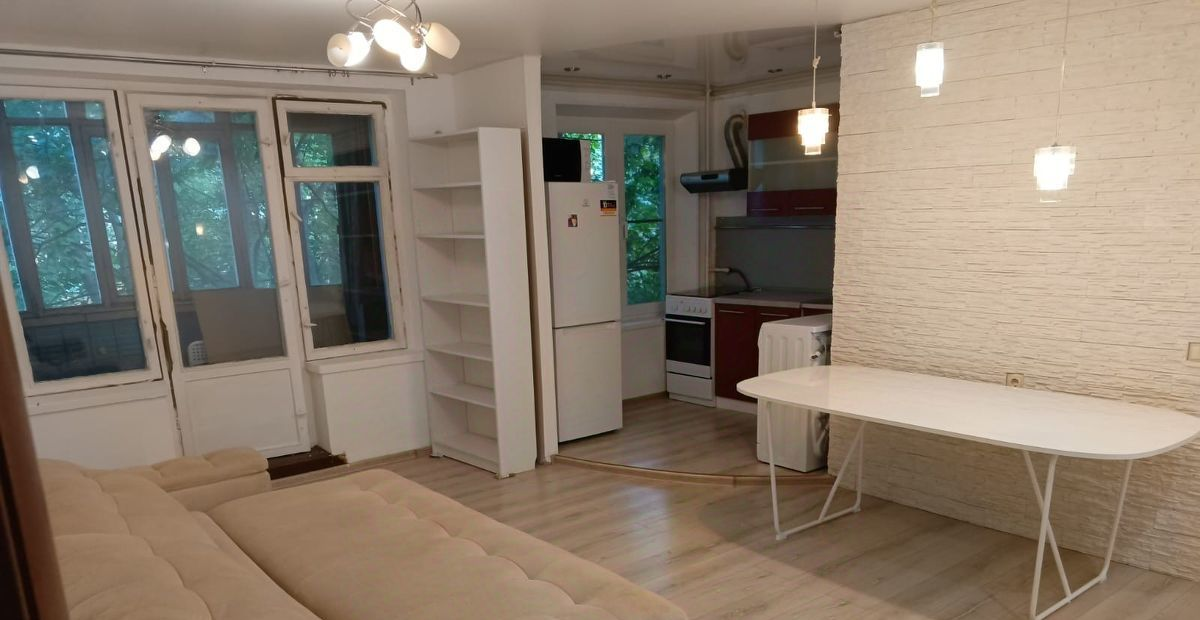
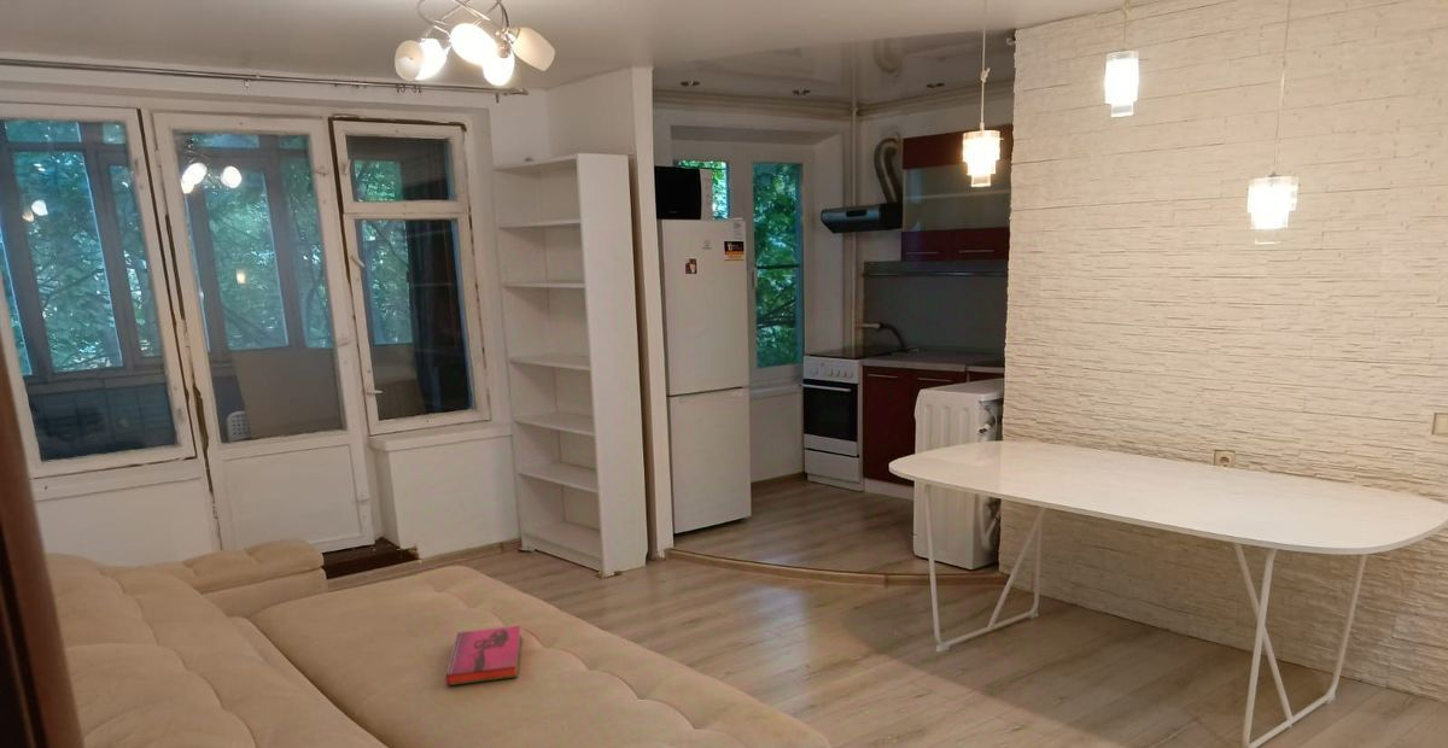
+ hardback book [445,624,522,686]
